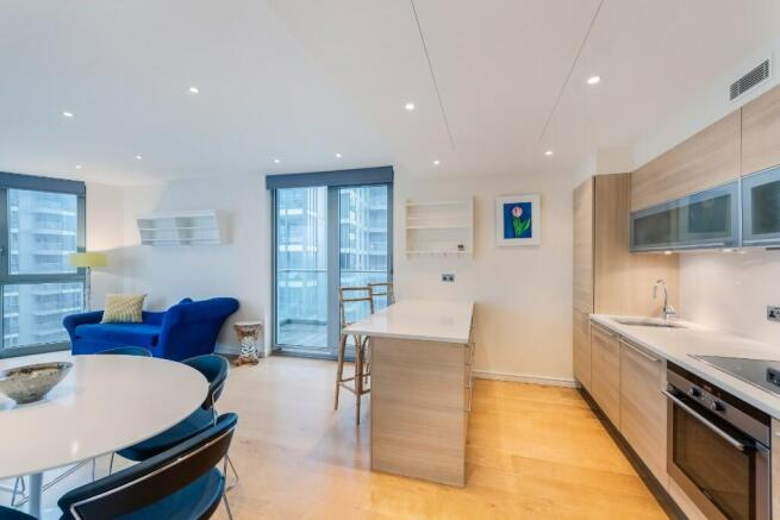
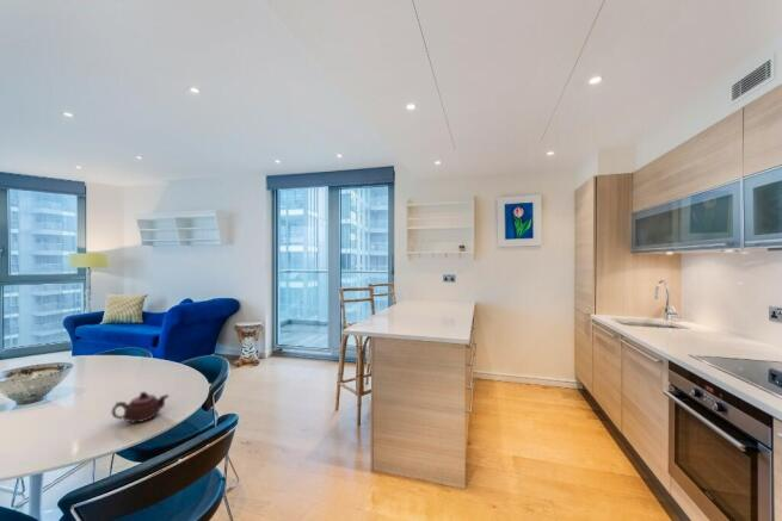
+ teapot [111,391,170,424]
